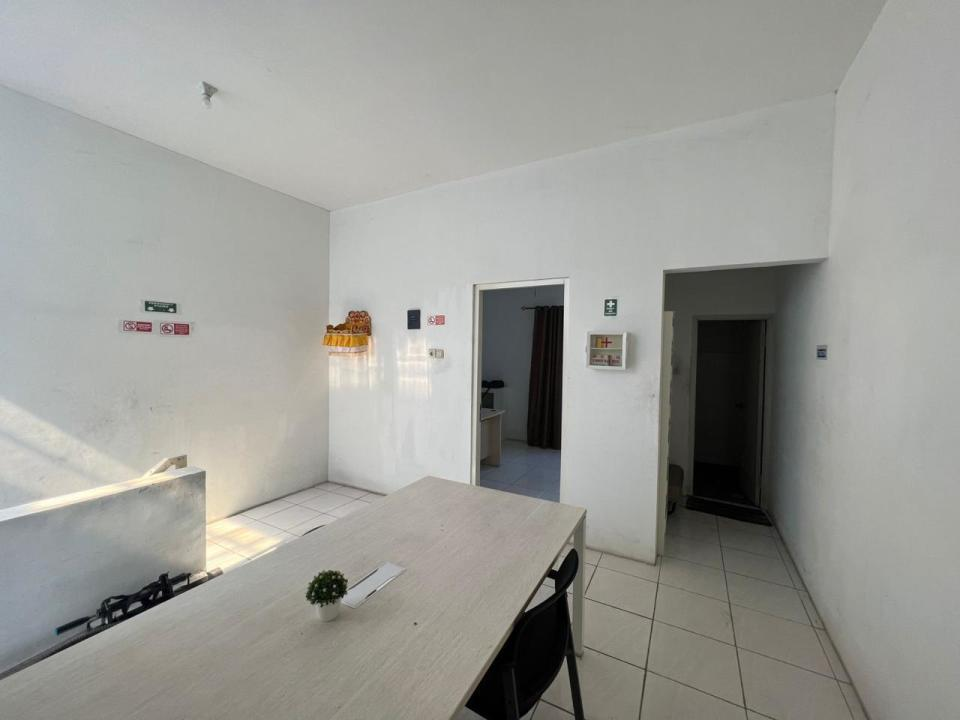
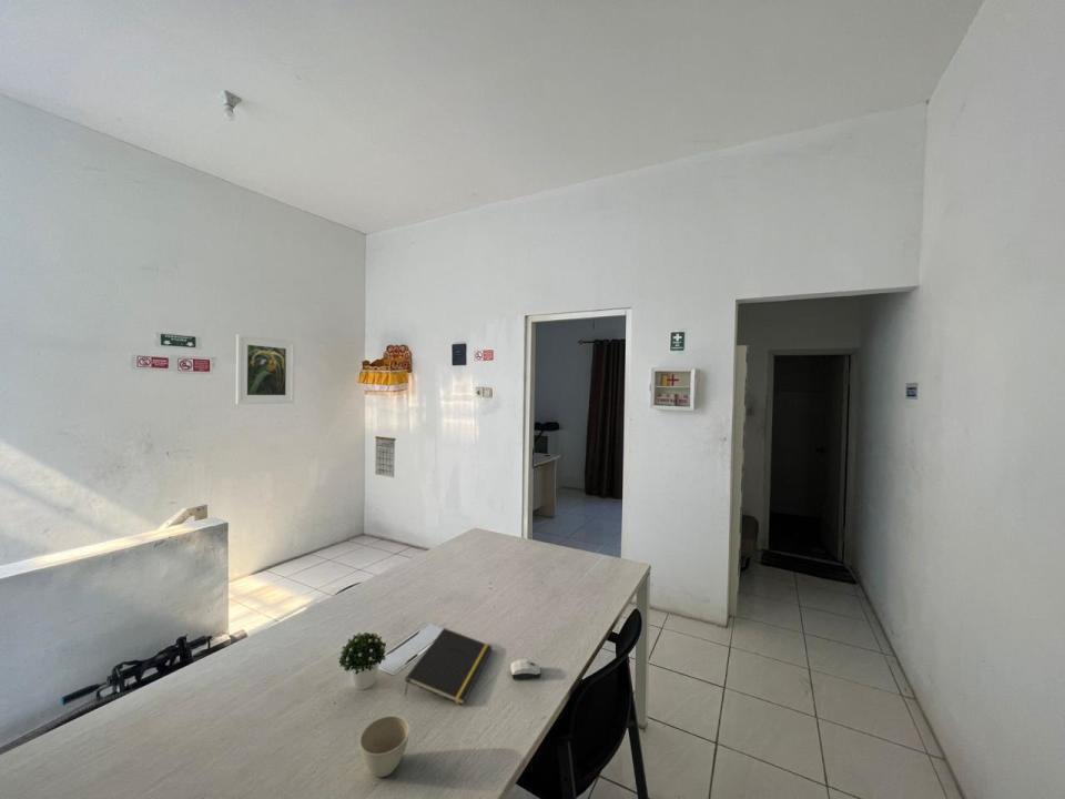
+ computer mouse [509,658,541,680]
+ notepad [404,627,494,706]
+ flower pot [358,715,410,778]
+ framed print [235,334,296,405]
+ calendar [374,429,396,478]
